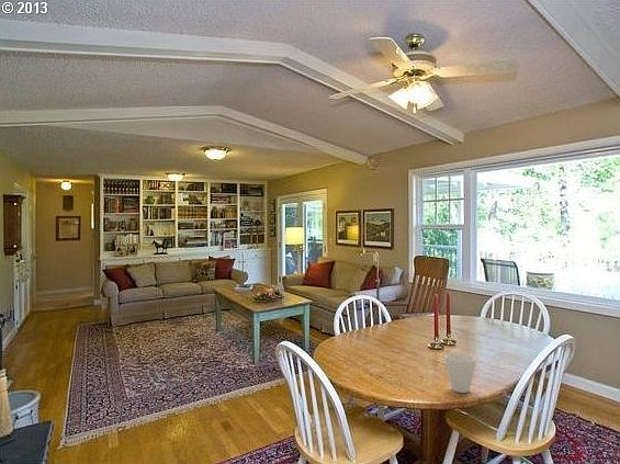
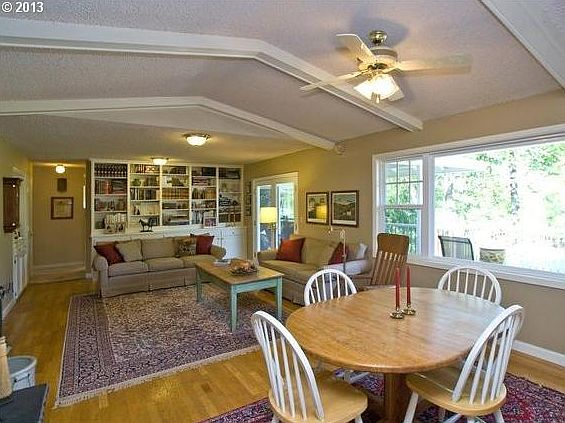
- cup [443,351,477,394]
